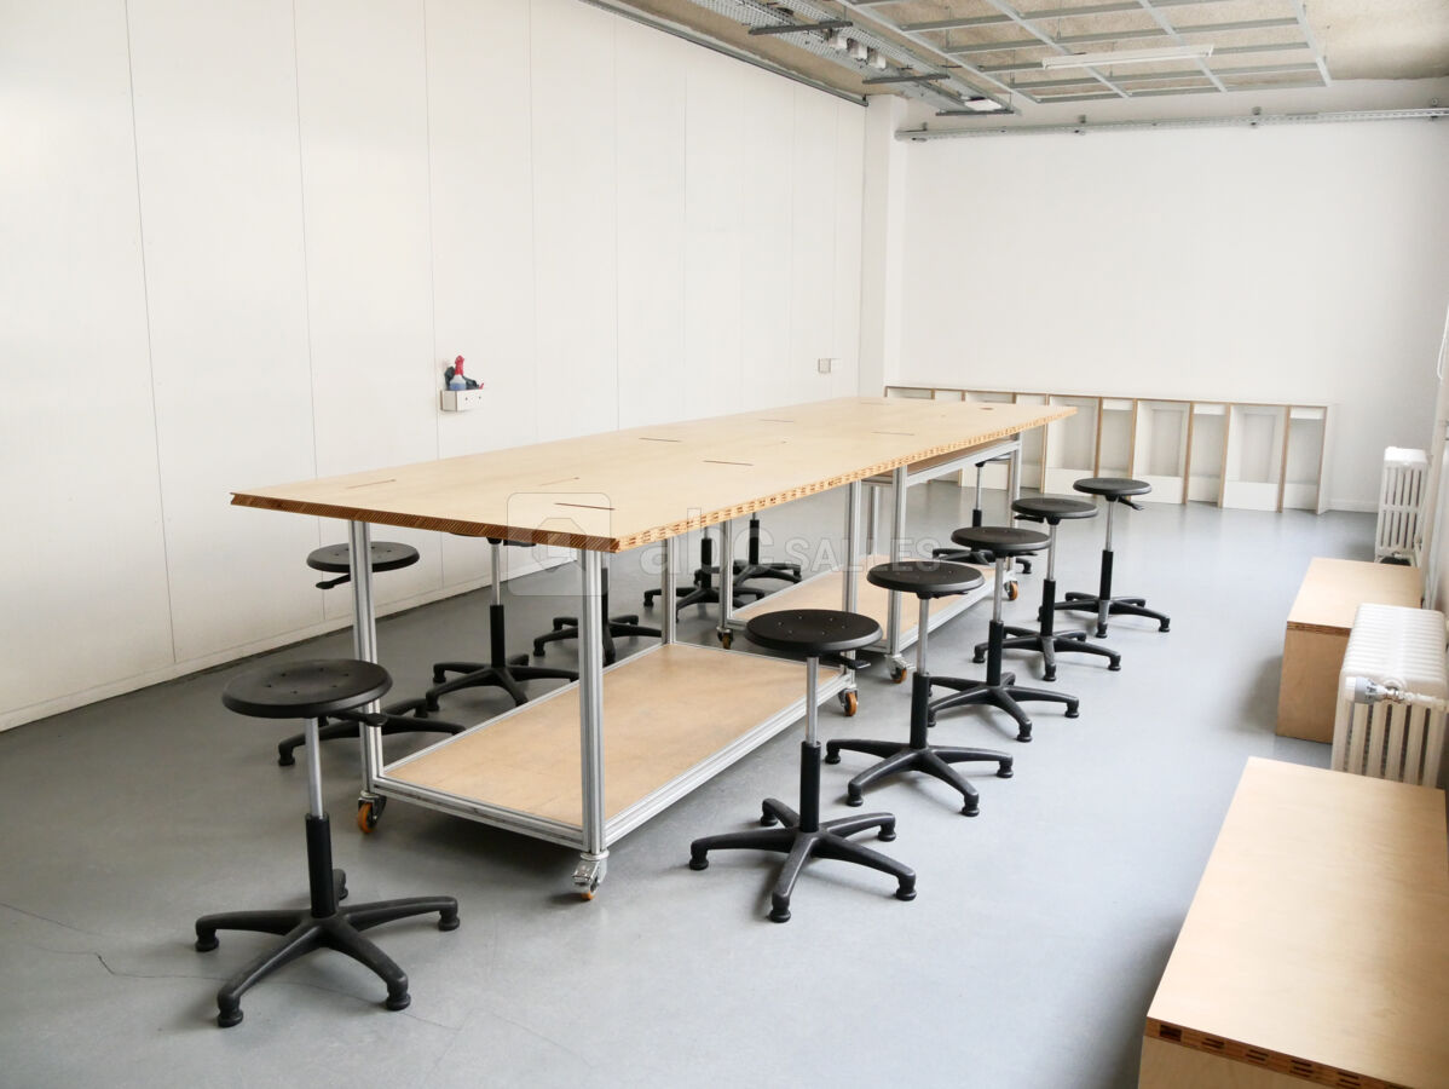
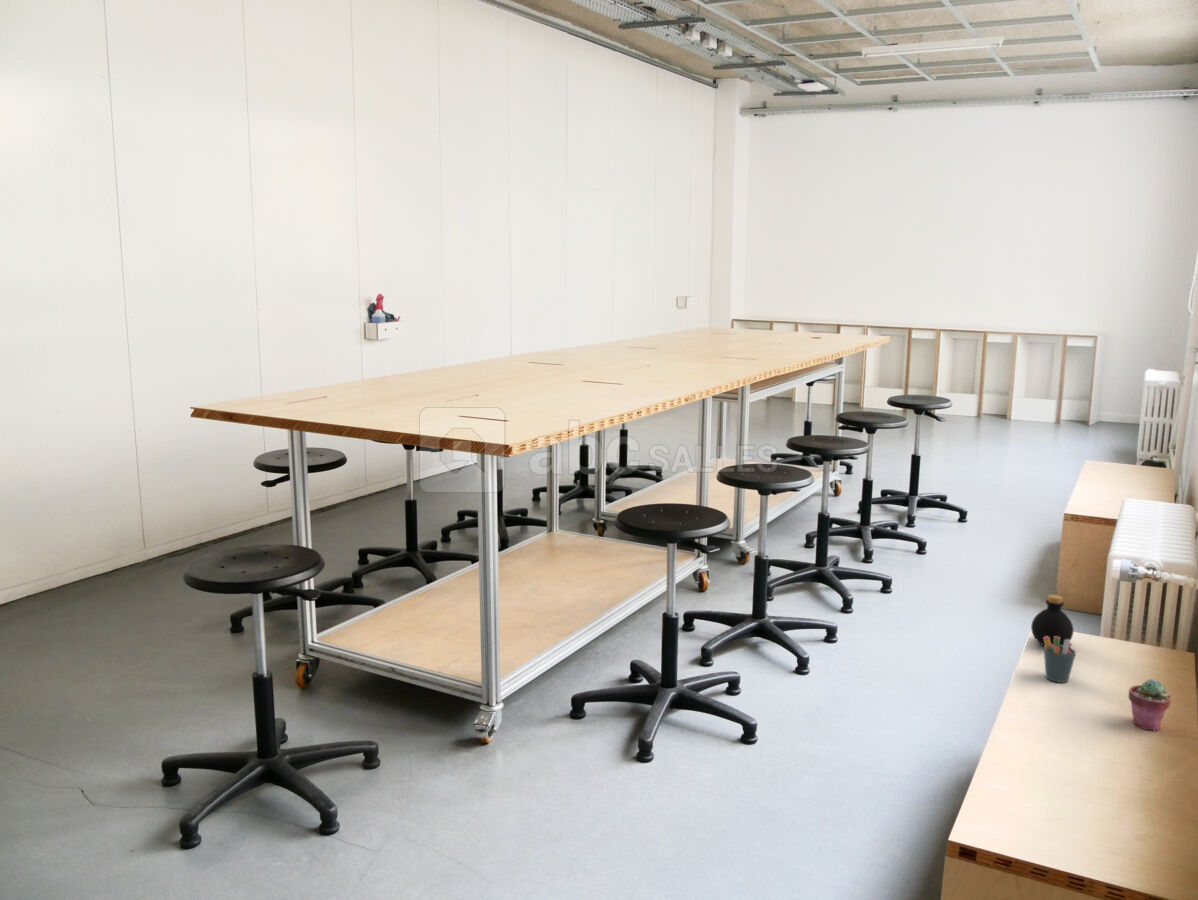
+ bottle [1030,594,1075,647]
+ pen holder [1043,636,1077,684]
+ potted succulent [1127,678,1173,732]
